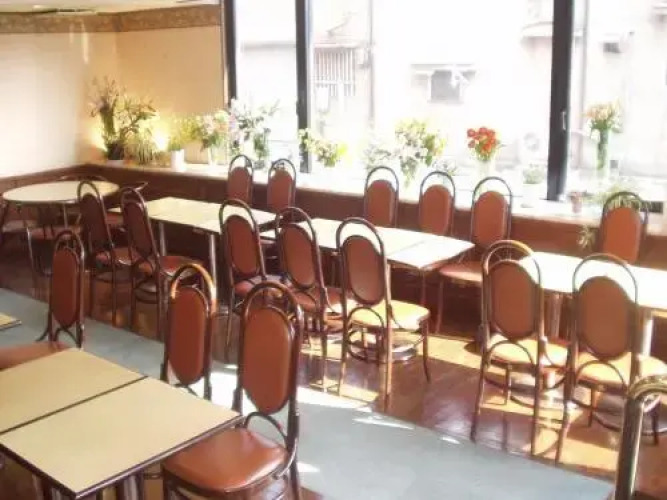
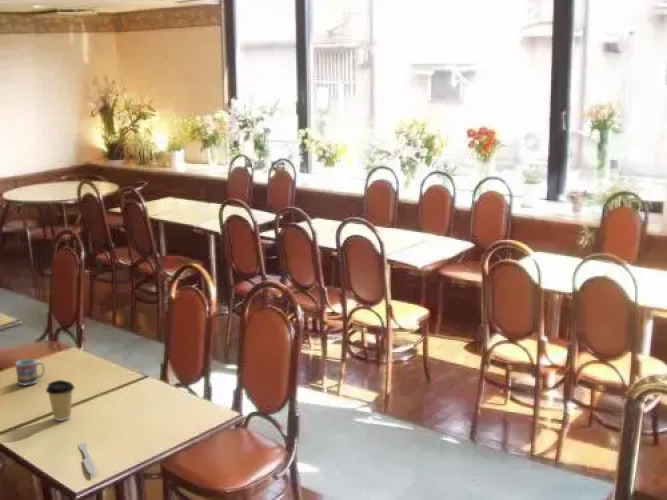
+ coffee cup [45,379,76,422]
+ butter knife [77,442,97,476]
+ cup [14,358,46,386]
